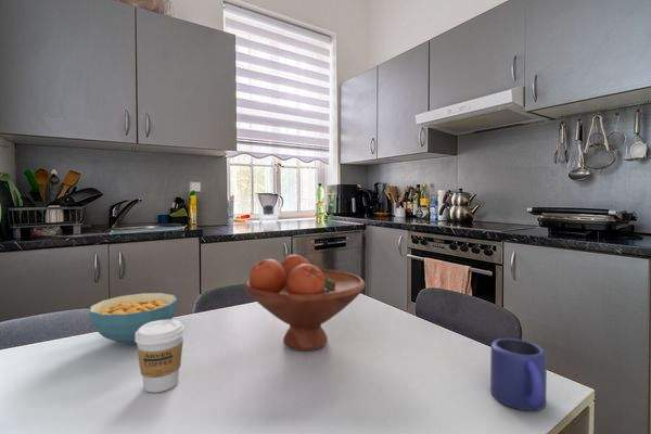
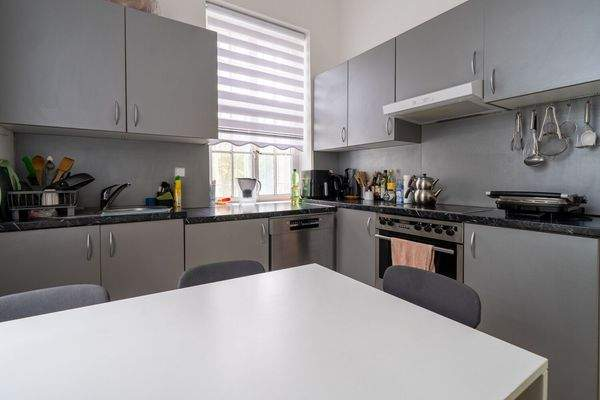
- fruit bowl [243,254,367,353]
- coffee cup [135,319,186,394]
- cereal bowl [89,292,178,345]
- mug [489,337,548,411]
